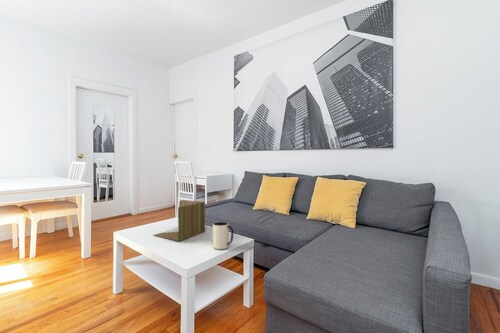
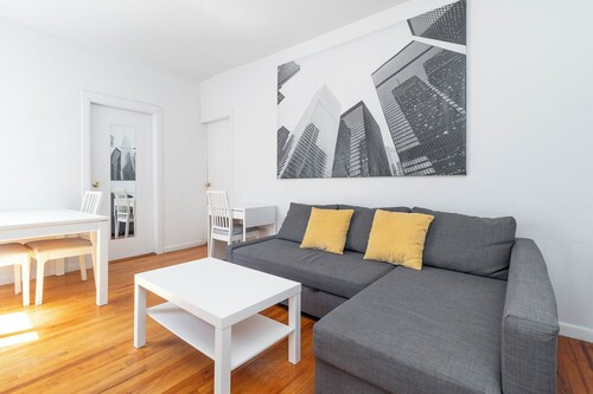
- pitcher [212,221,235,250]
- book [152,199,206,242]
